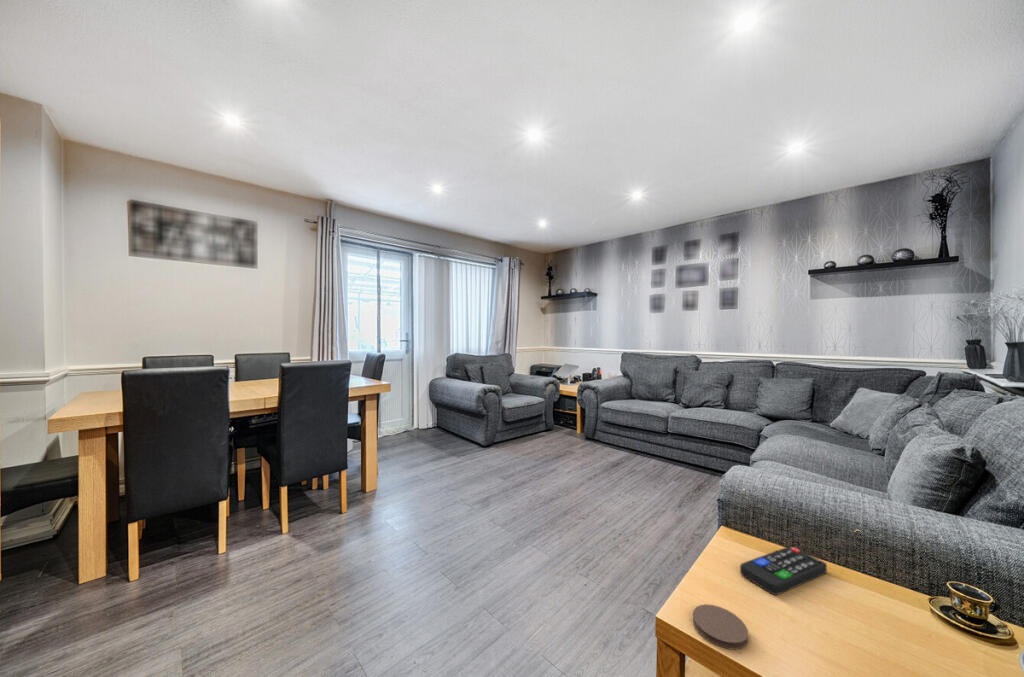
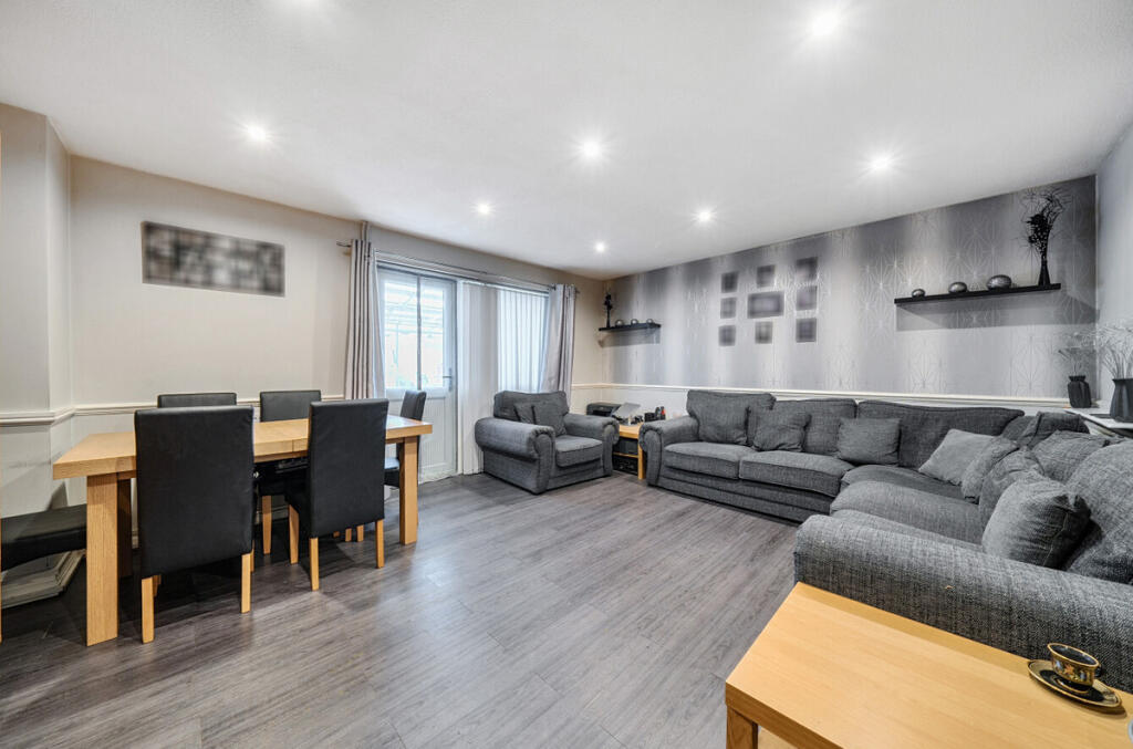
- coaster [692,603,749,651]
- remote control [739,545,828,596]
